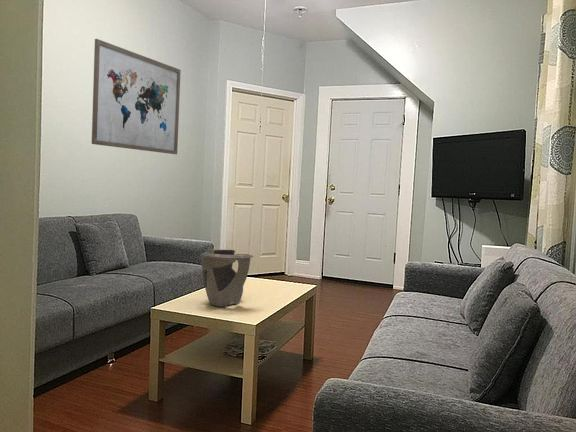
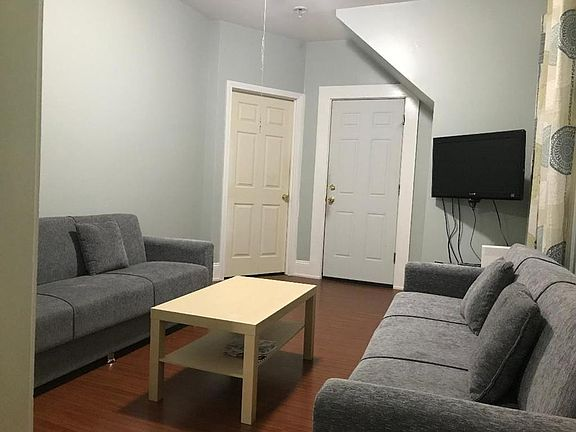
- wall art [91,38,182,155]
- decorative bowl [200,249,254,308]
